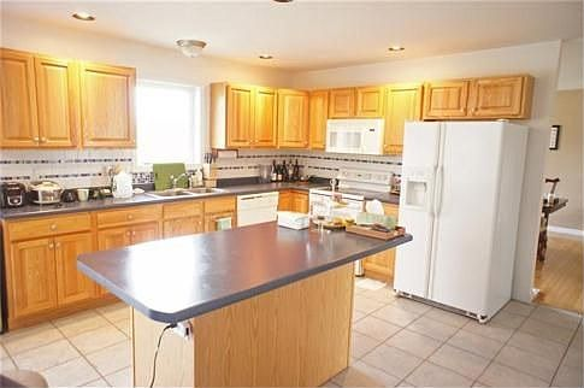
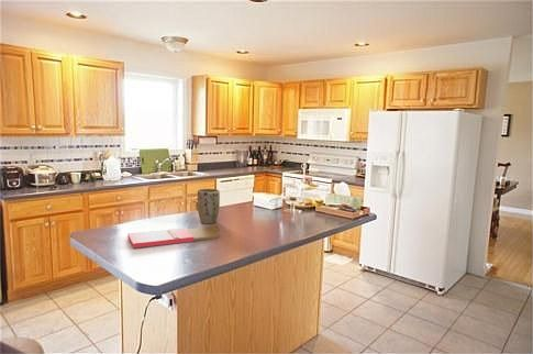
+ plant pot [197,188,221,224]
+ cutting board [126,224,220,250]
